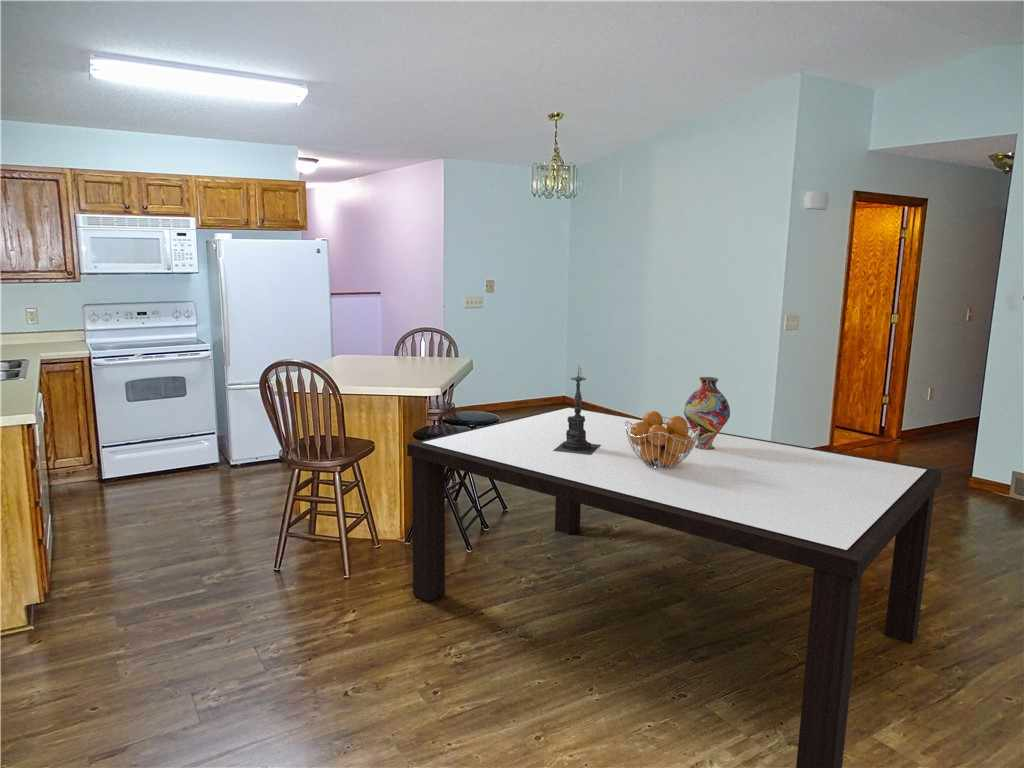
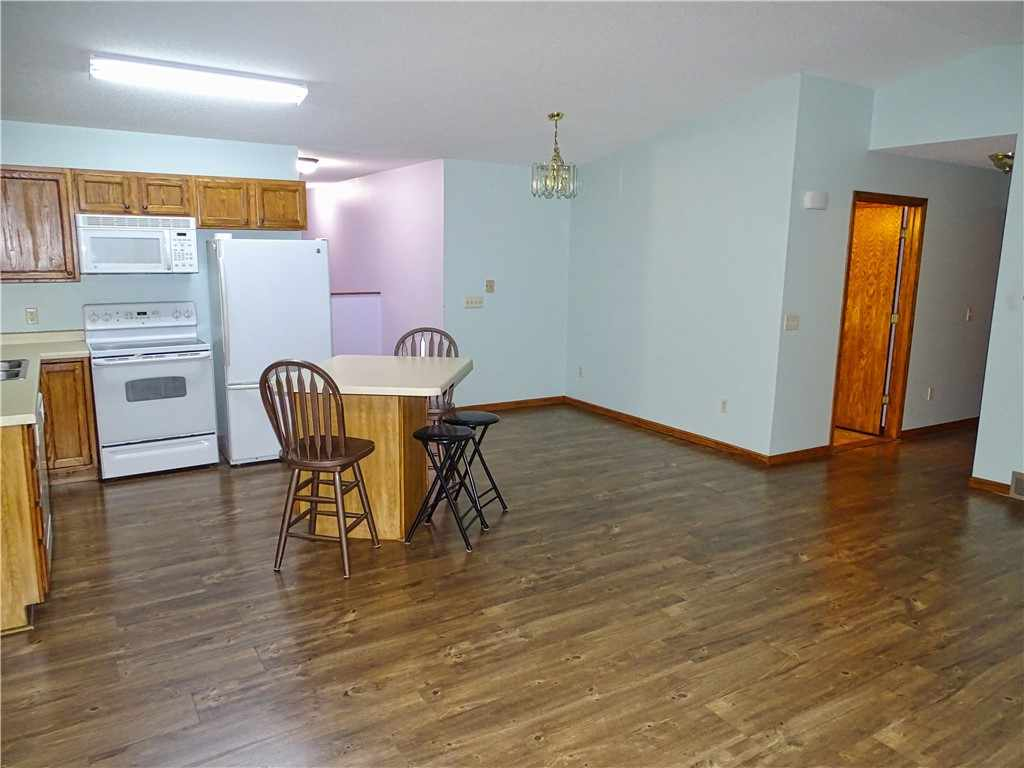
- vase [683,376,731,450]
- dining table [406,405,943,768]
- candle holder [553,365,600,455]
- fruit basket [625,410,700,470]
